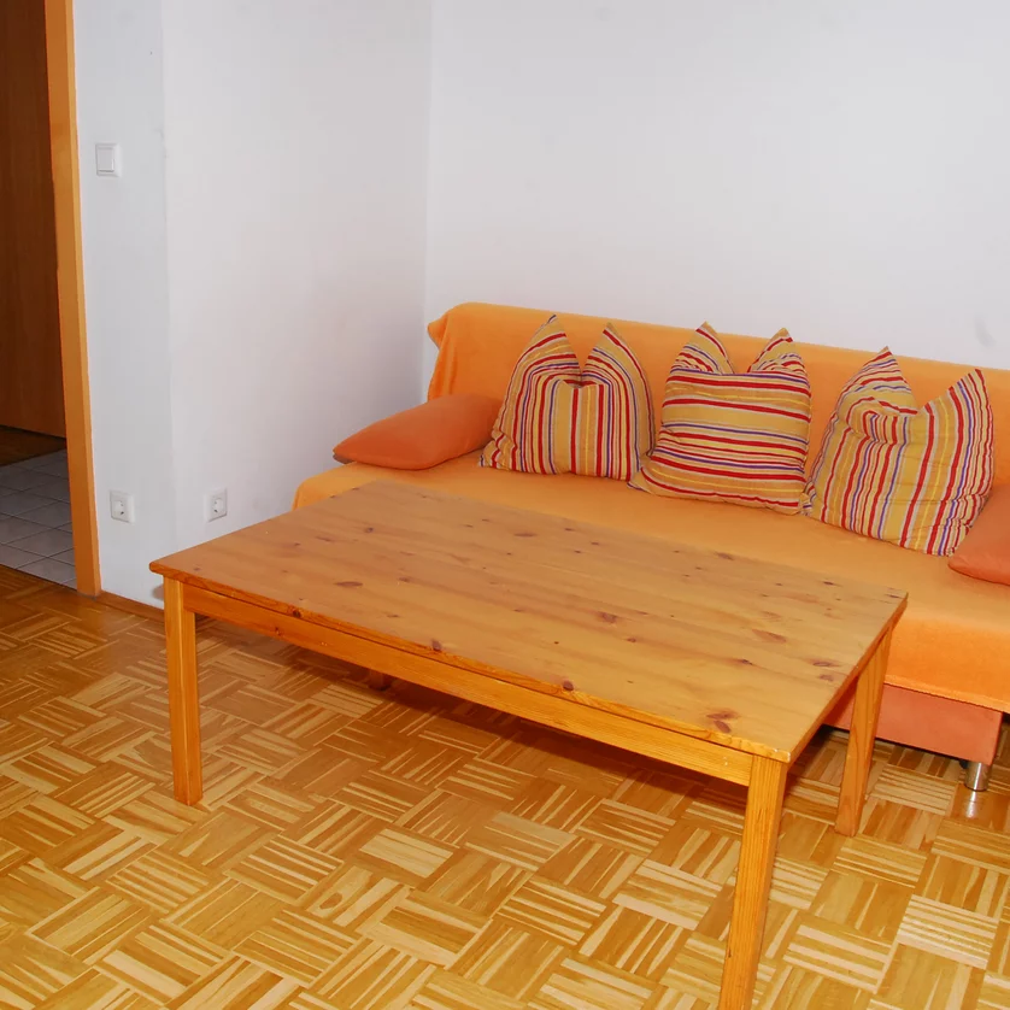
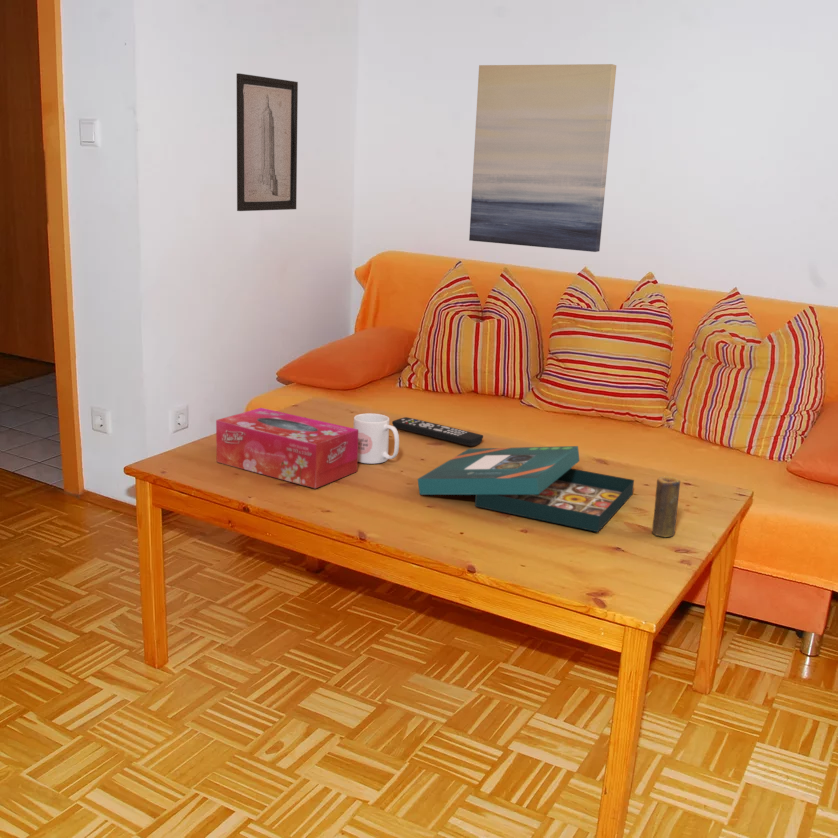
+ mug [353,412,400,465]
+ board game [417,445,635,533]
+ candle [651,475,681,538]
+ wall art [236,72,299,212]
+ tissue box [215,407,358,489]
+ wall art [468,63,617,253]
+ remote control [391,416,484,447]
